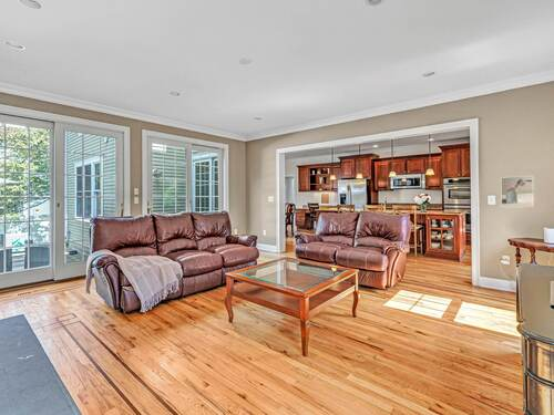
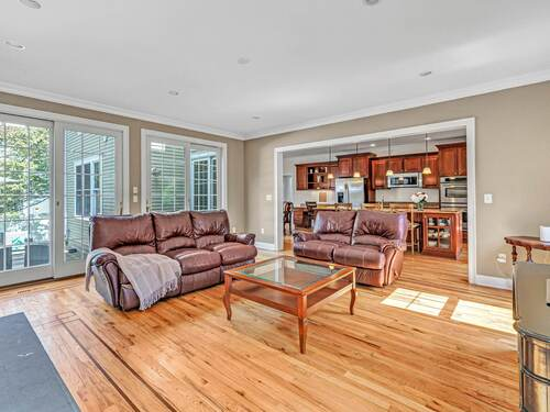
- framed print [500,175,535,208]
